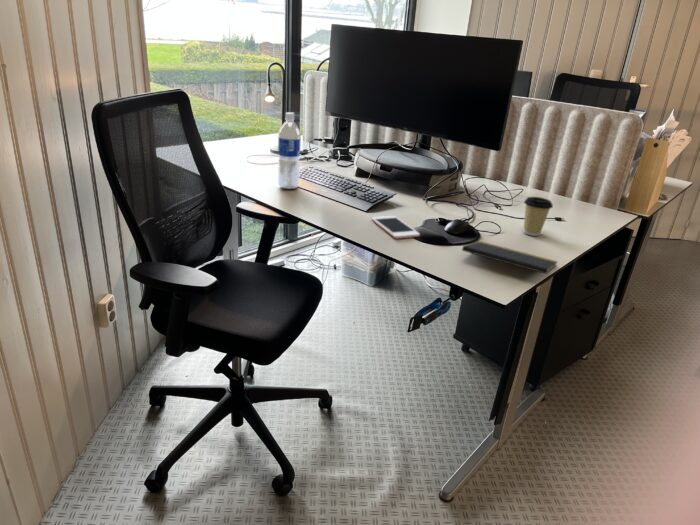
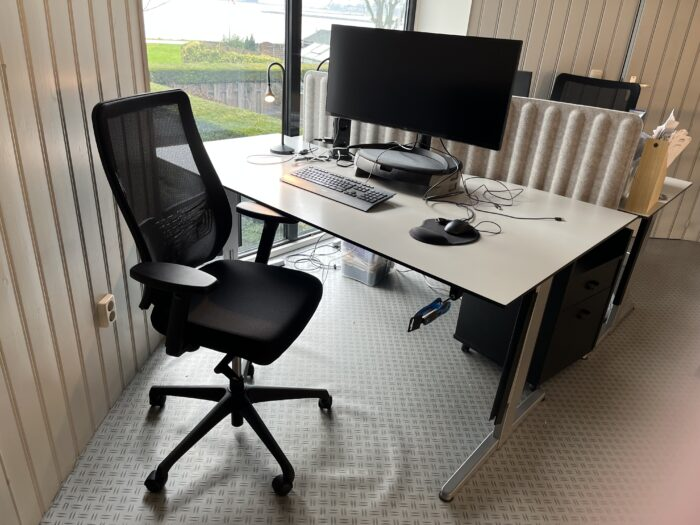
- notepad [461,240,559,283]
- coffee cup [523,196,554,237]
- cell phone [370,215,421,240]
- water bottle [277,111,302,190]
